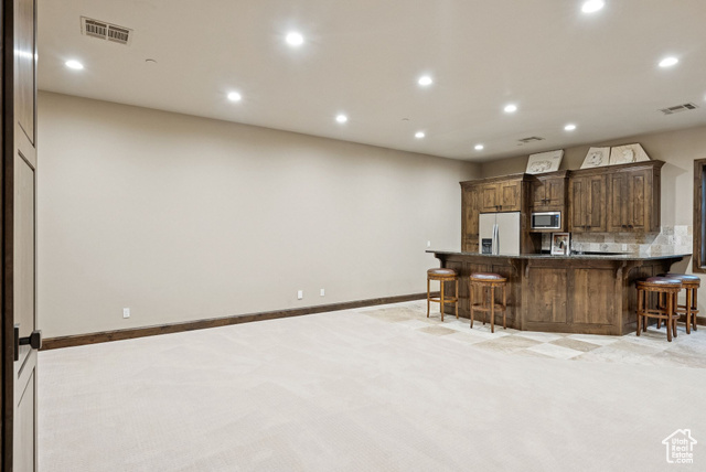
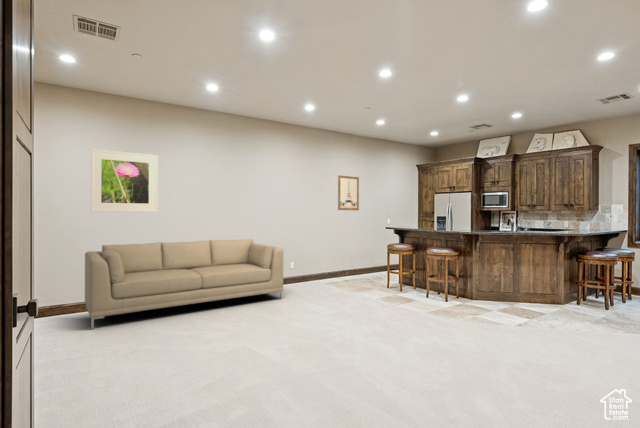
+ sofa [84,238,285,330]
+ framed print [90,148,159,213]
+ wall art [337,175,360,211]
